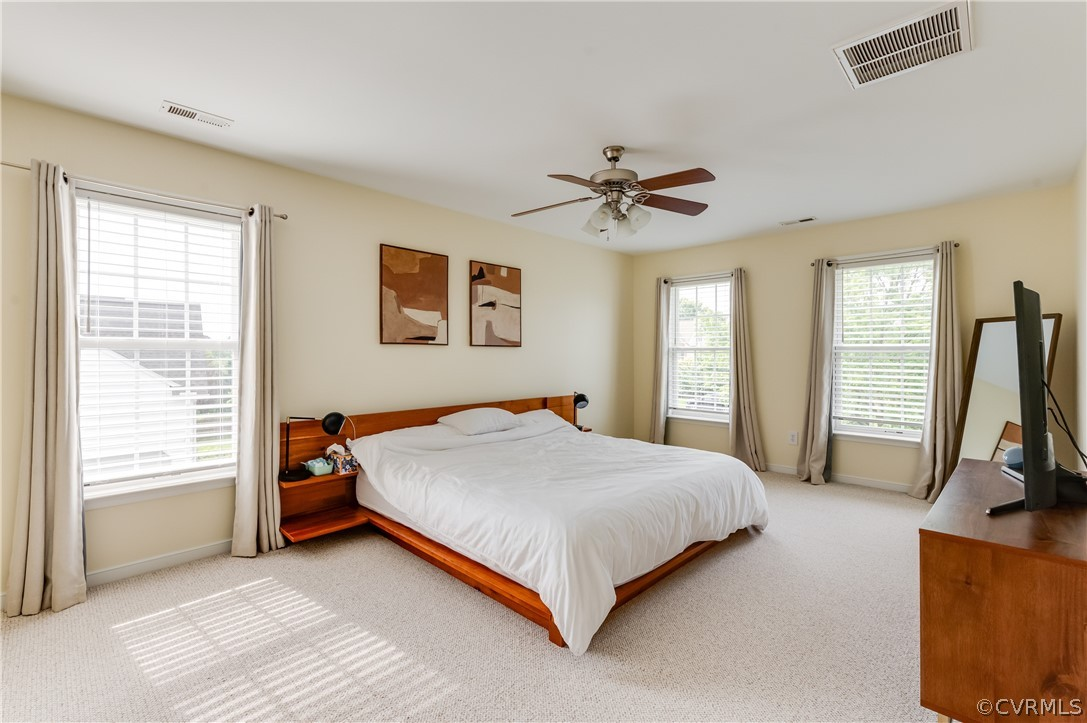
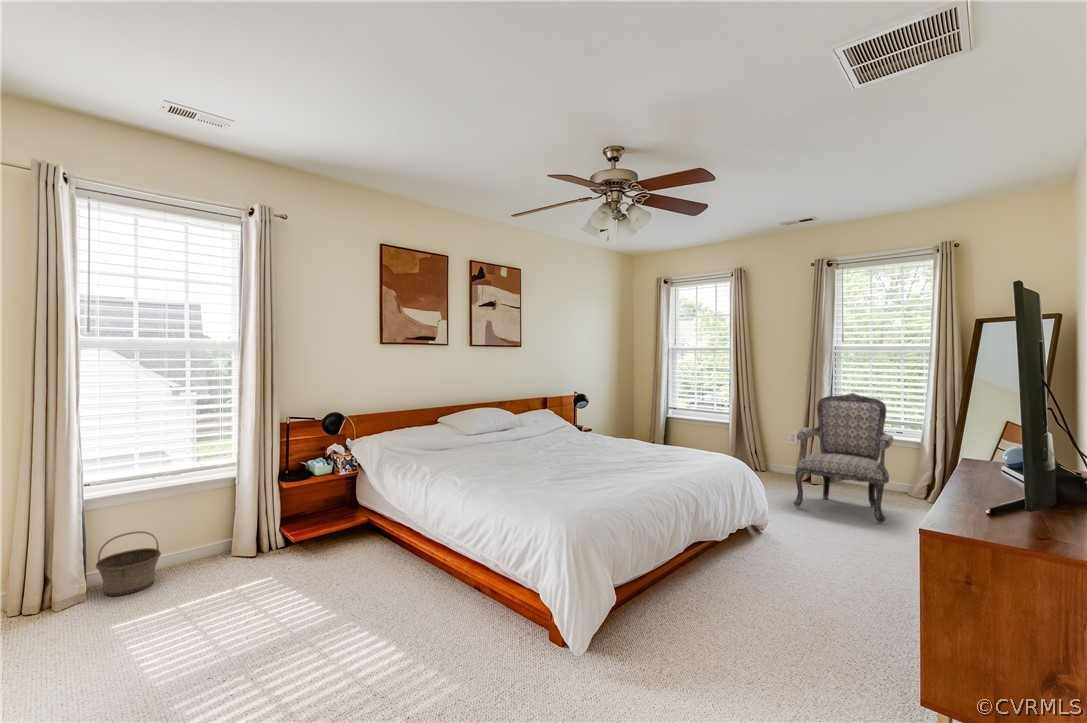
+ basket [95,530,162,597]
+ armchair [792,392,895,524]
